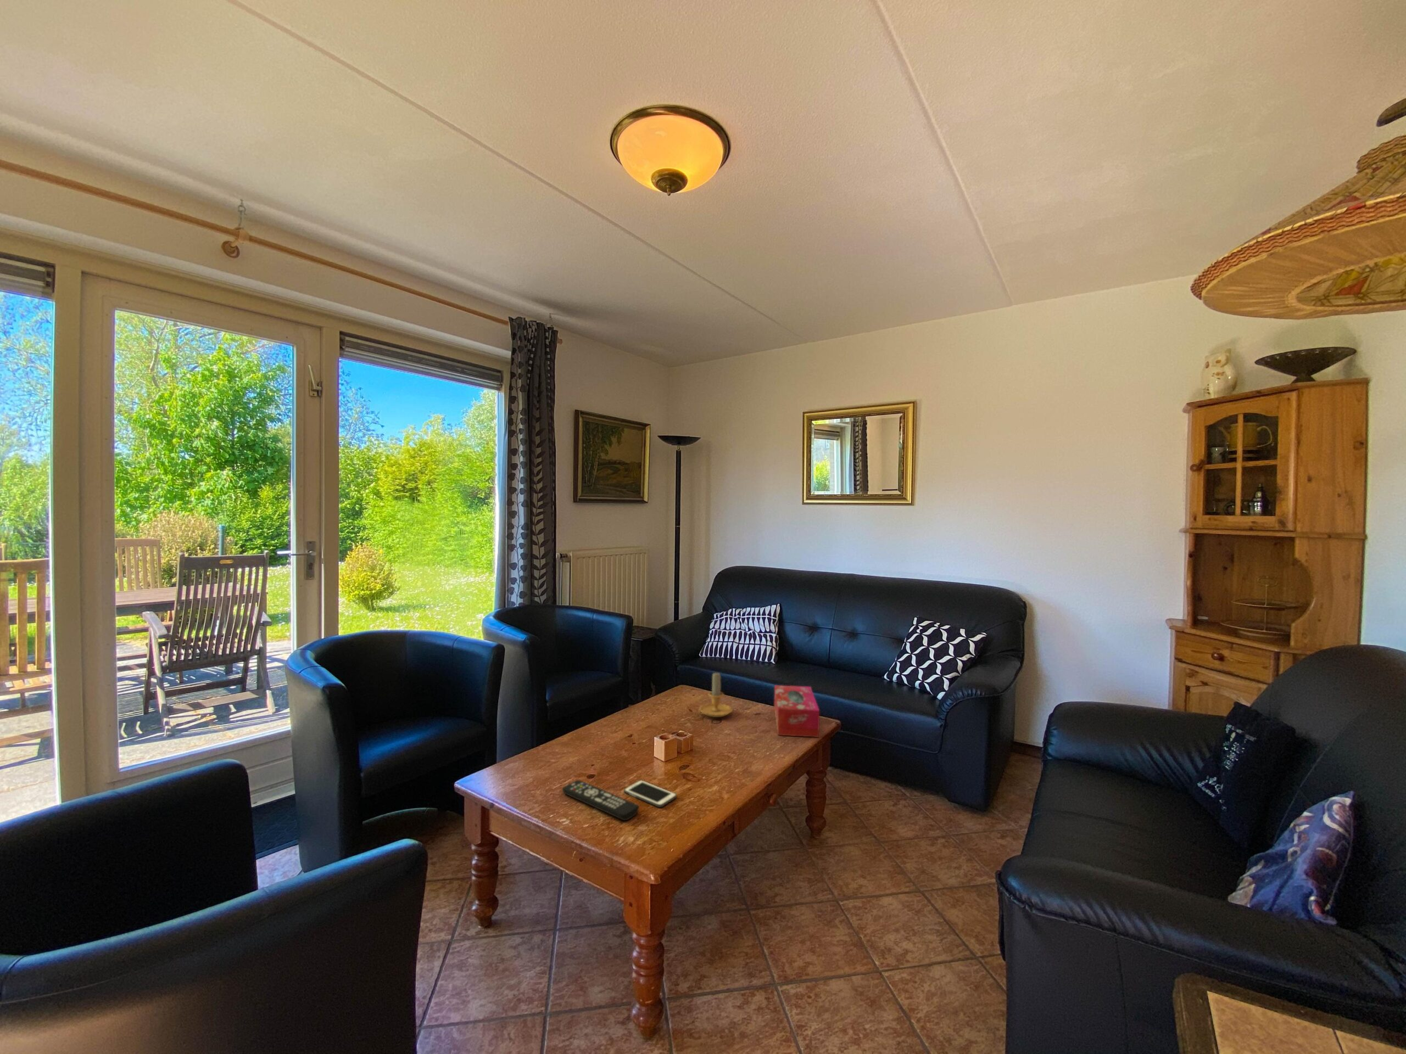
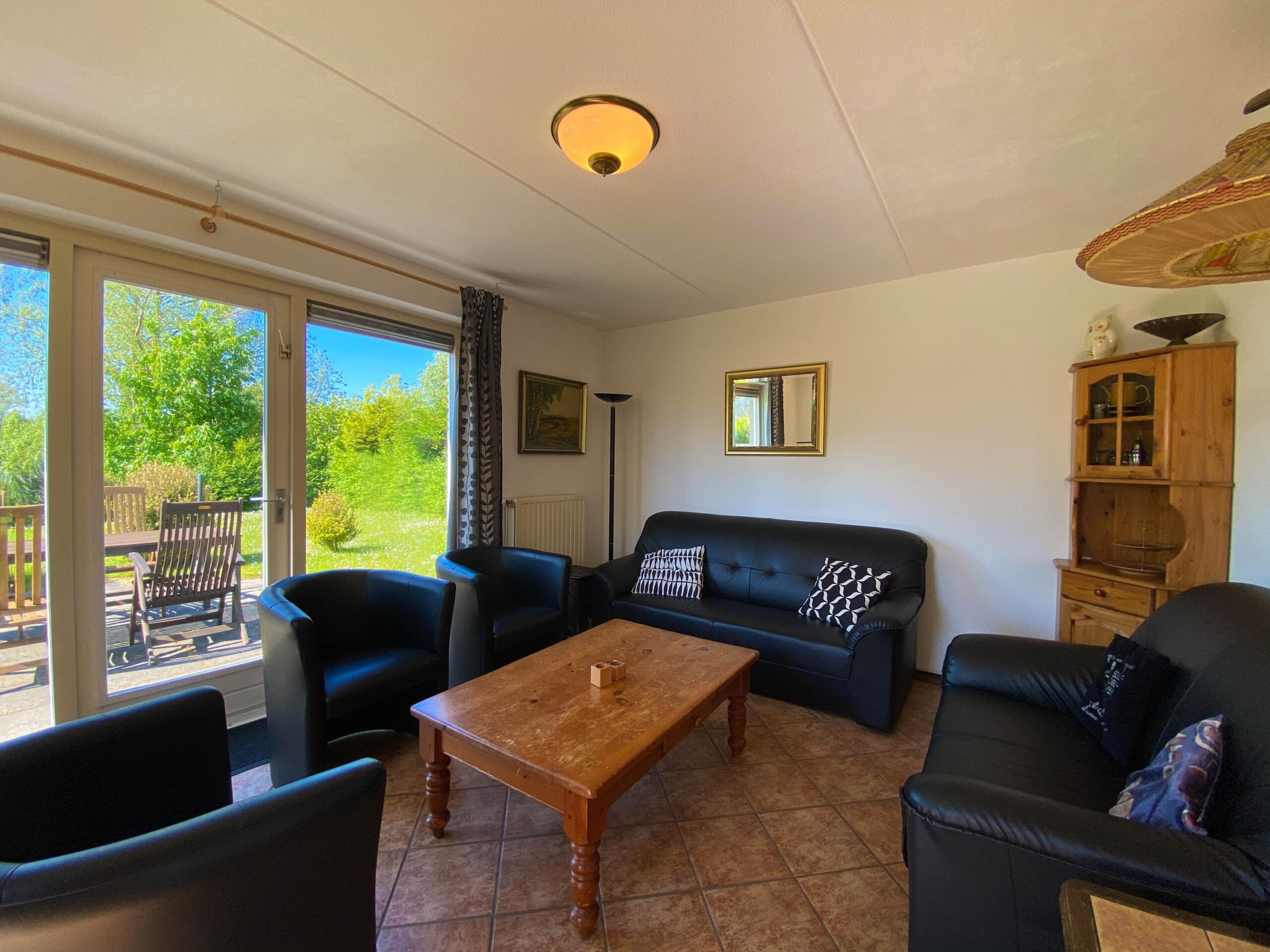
- remote control [562,779,639,822]
- candle [699,670,733,719]
- tissue box [774,684,820,737]
- cell phone [623,779,678,808]
